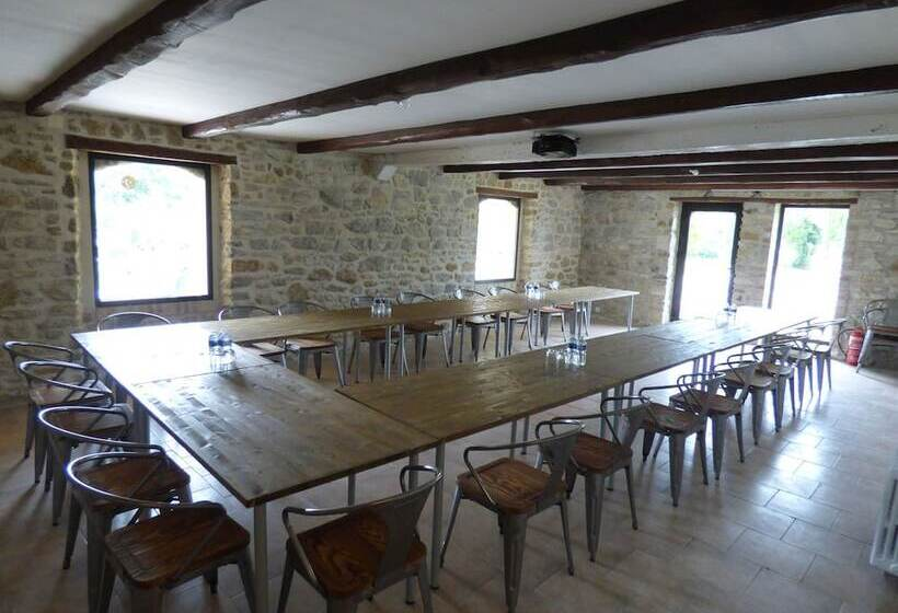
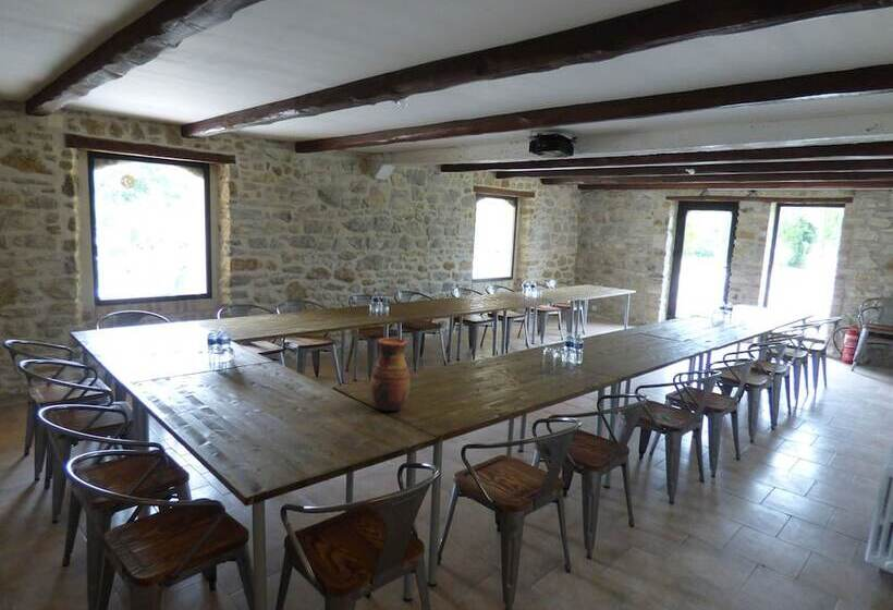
+ vase [369,337,411,413]
